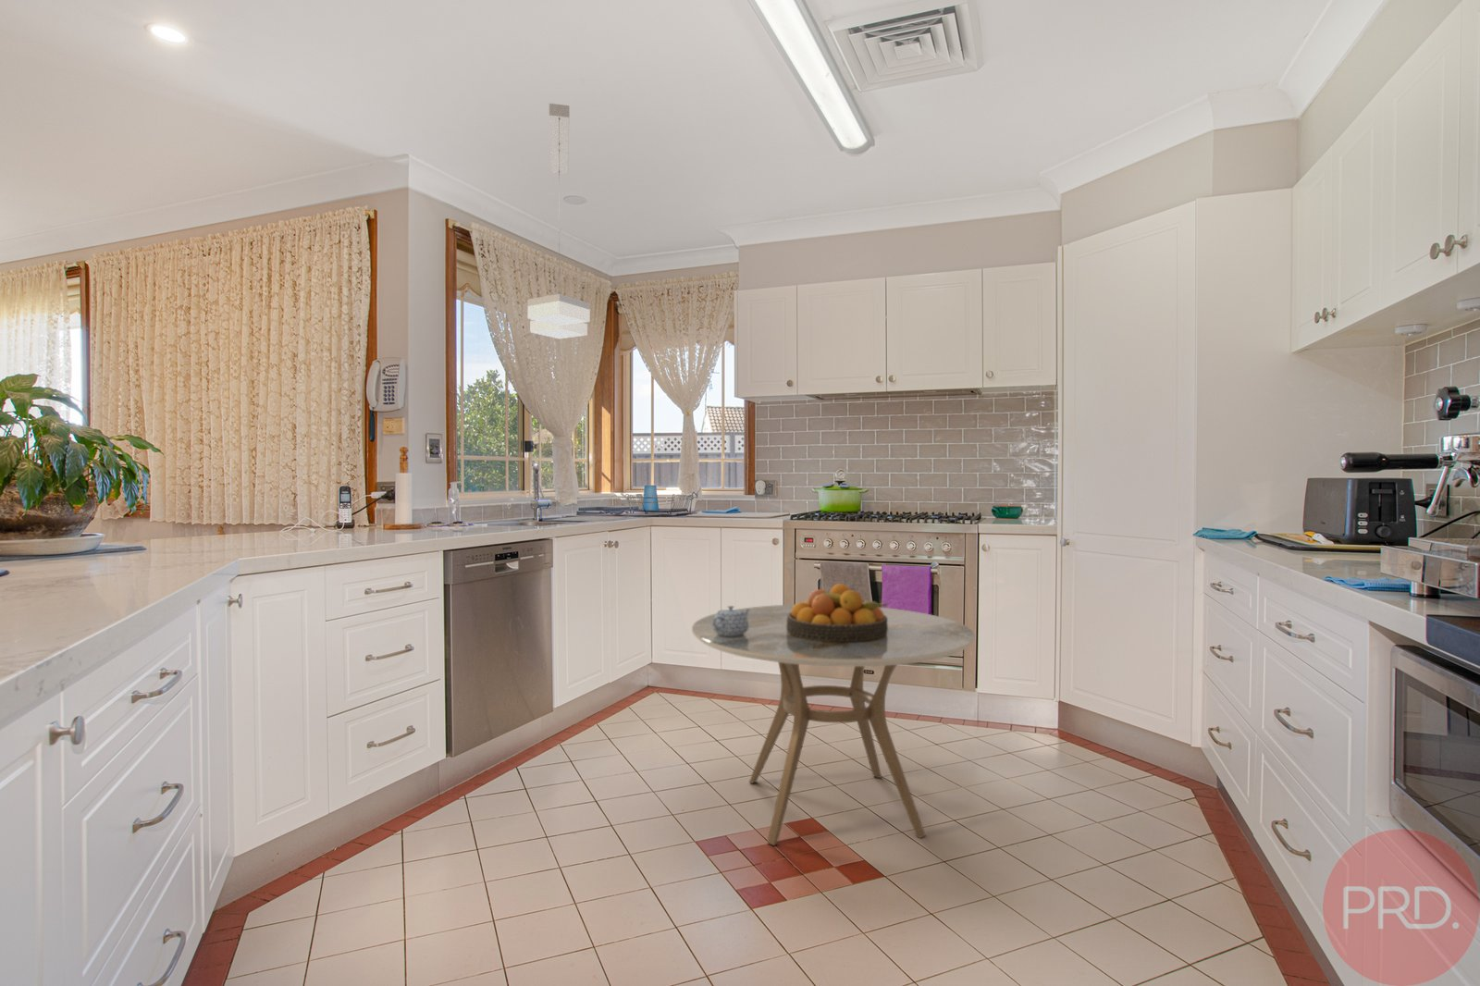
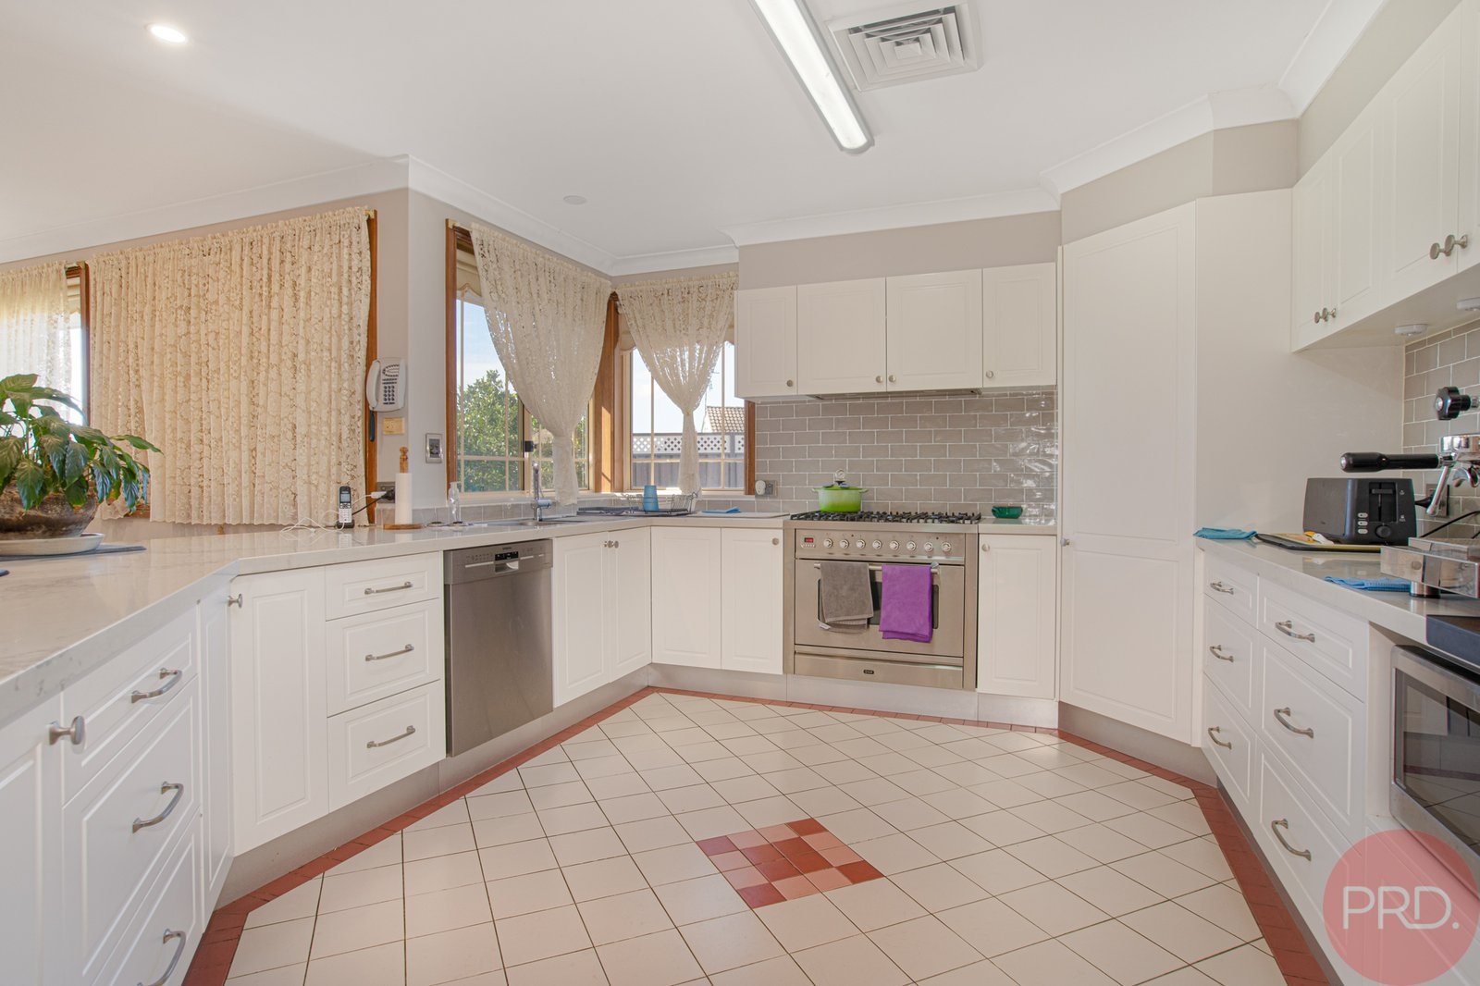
- pendant light [527,102,591,339]
- fruit bowl [787,583,888,642]
- dining table [691,604,976,846]
- teapot [712,605,750,636]
